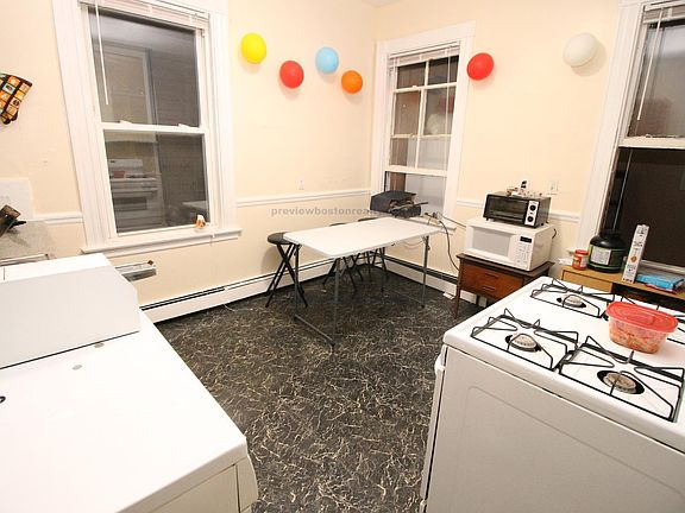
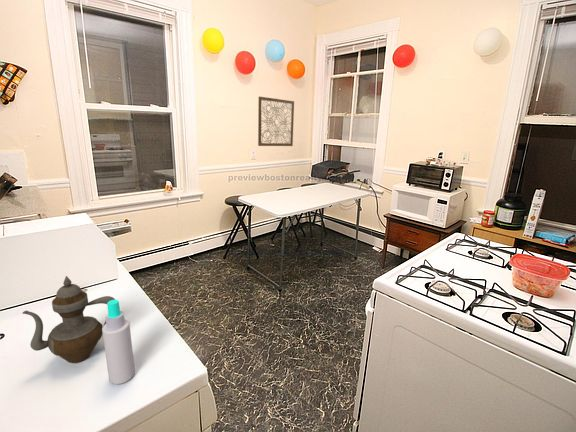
+ wall art [257,96,295,147]
+ teapot [21,275,116,364]
+ spray bottle [102,299,136,385]
